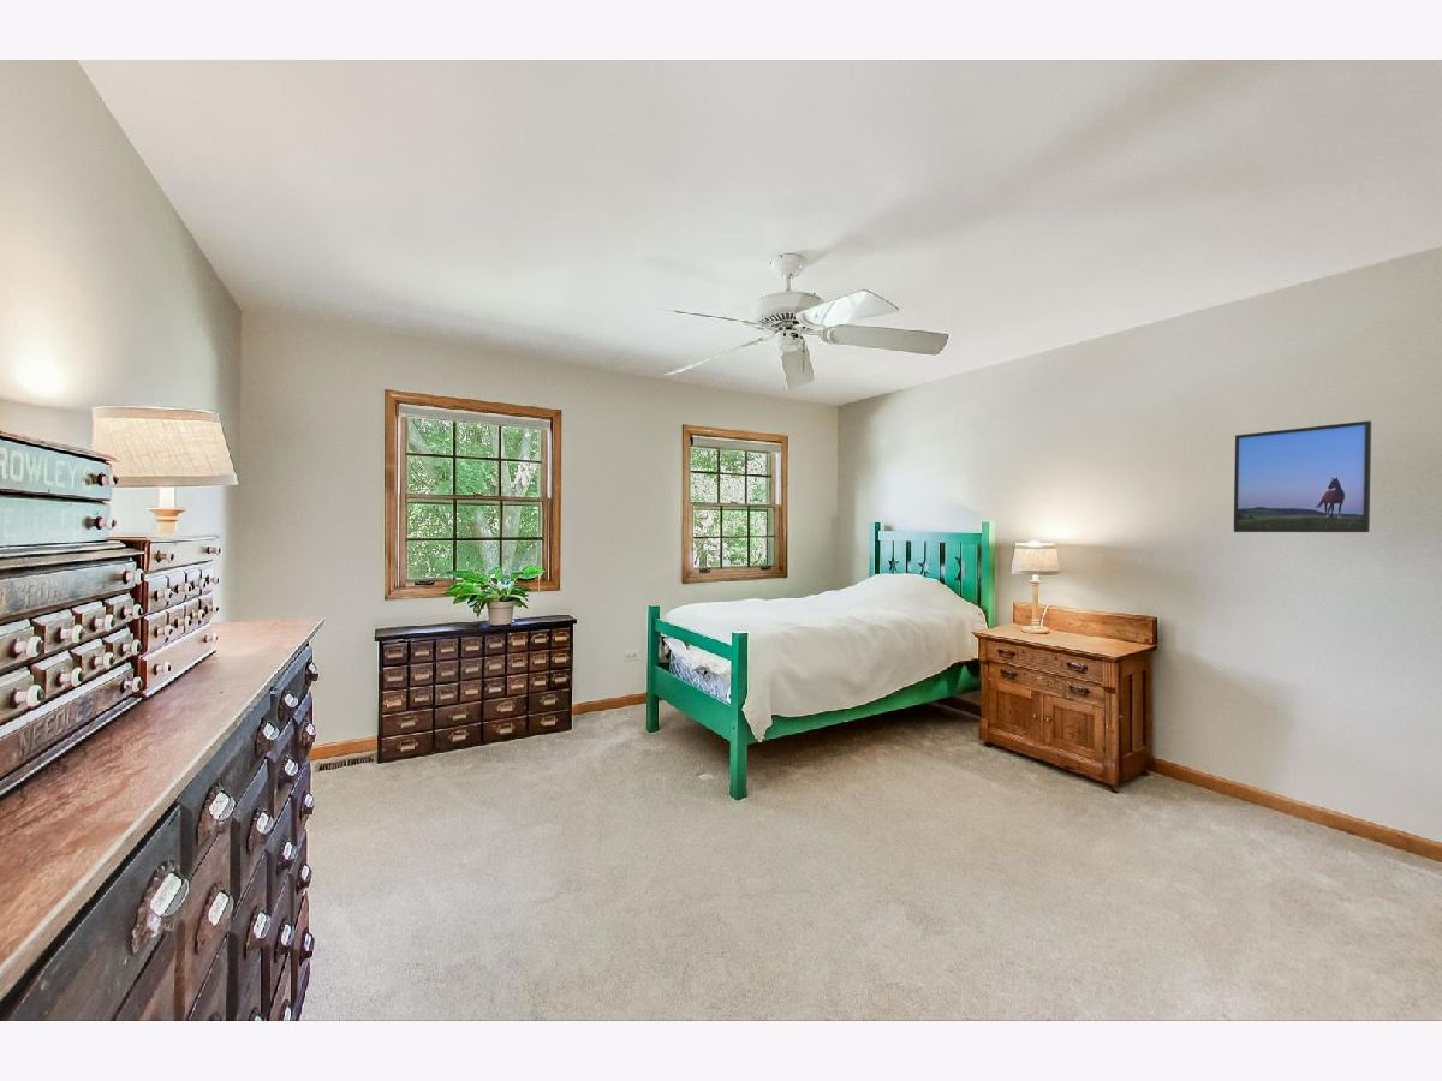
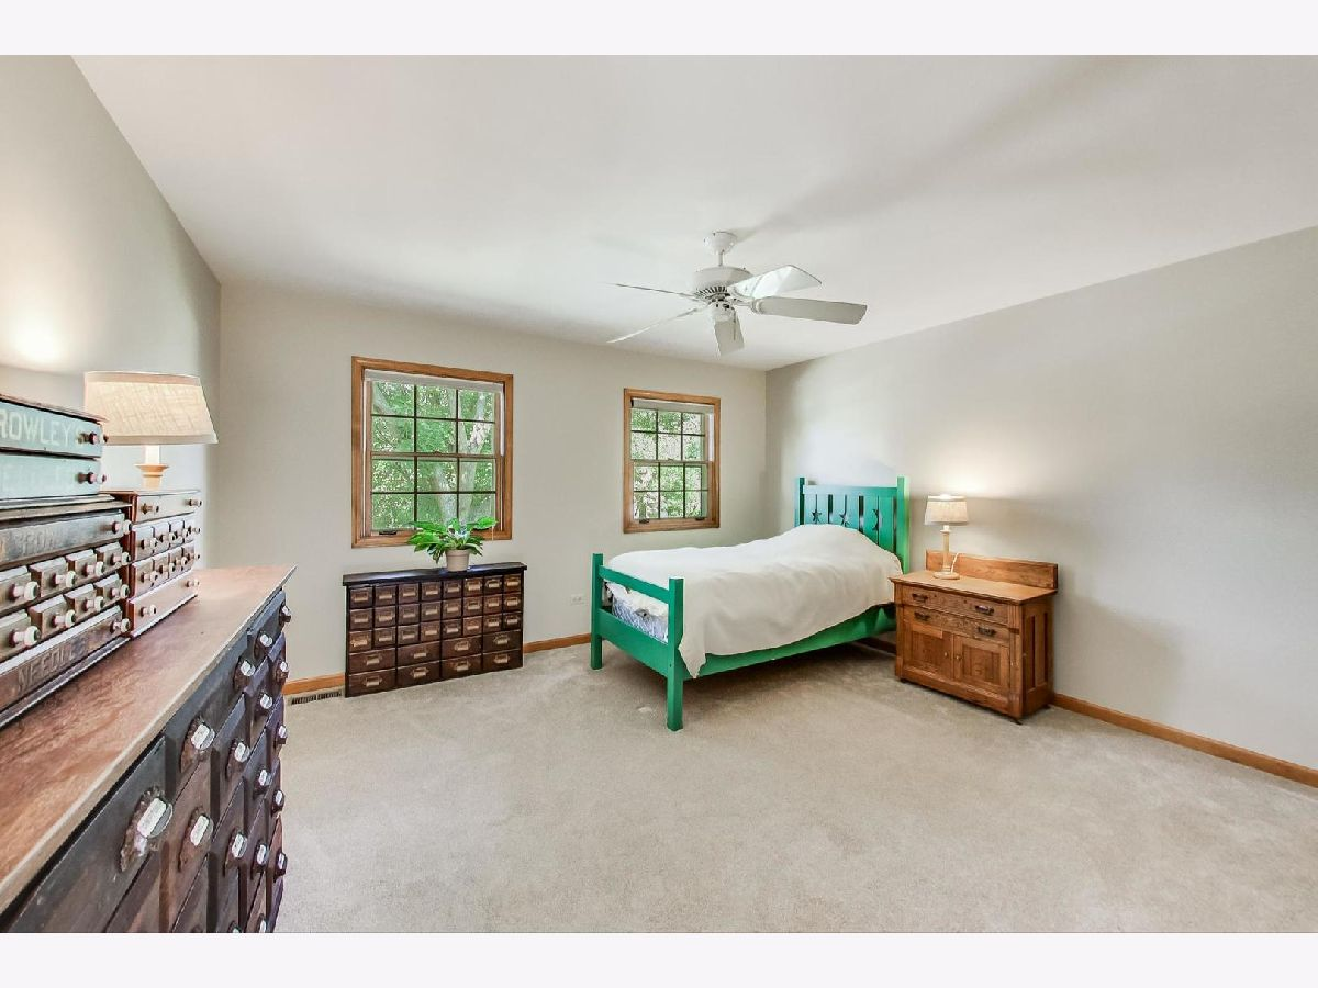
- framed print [1233,419,1372,533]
